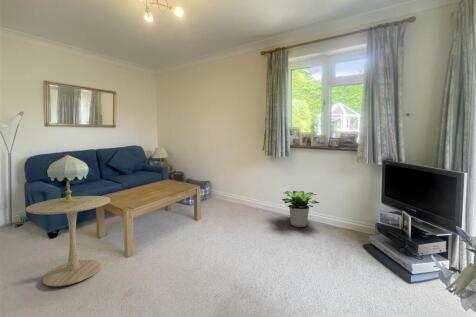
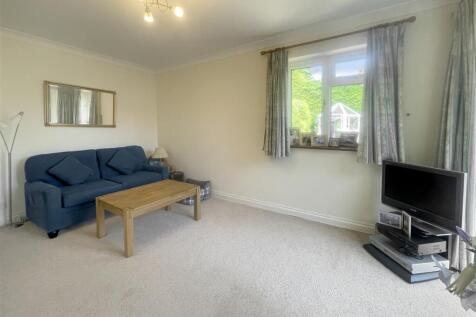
- table lamp [46,154,90,202]
- potted plant [281,190,320,228]
- side table [25,195,111,287]
